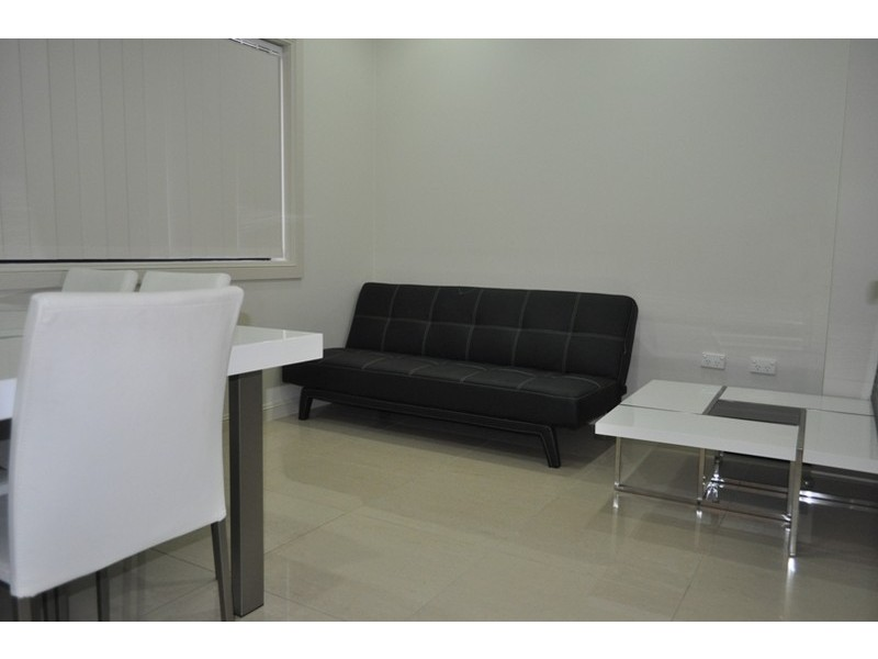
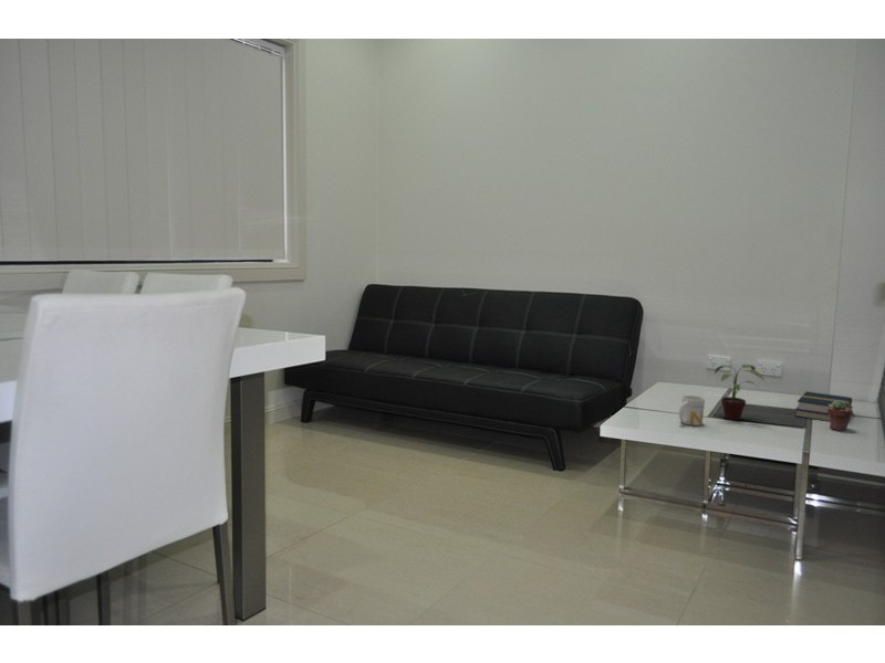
+ book [793,390,853,422]
+ potted plant [714,364,766,421]
+ mug [678,394,706,427]
+ potted succulent [827,400,854,432]
